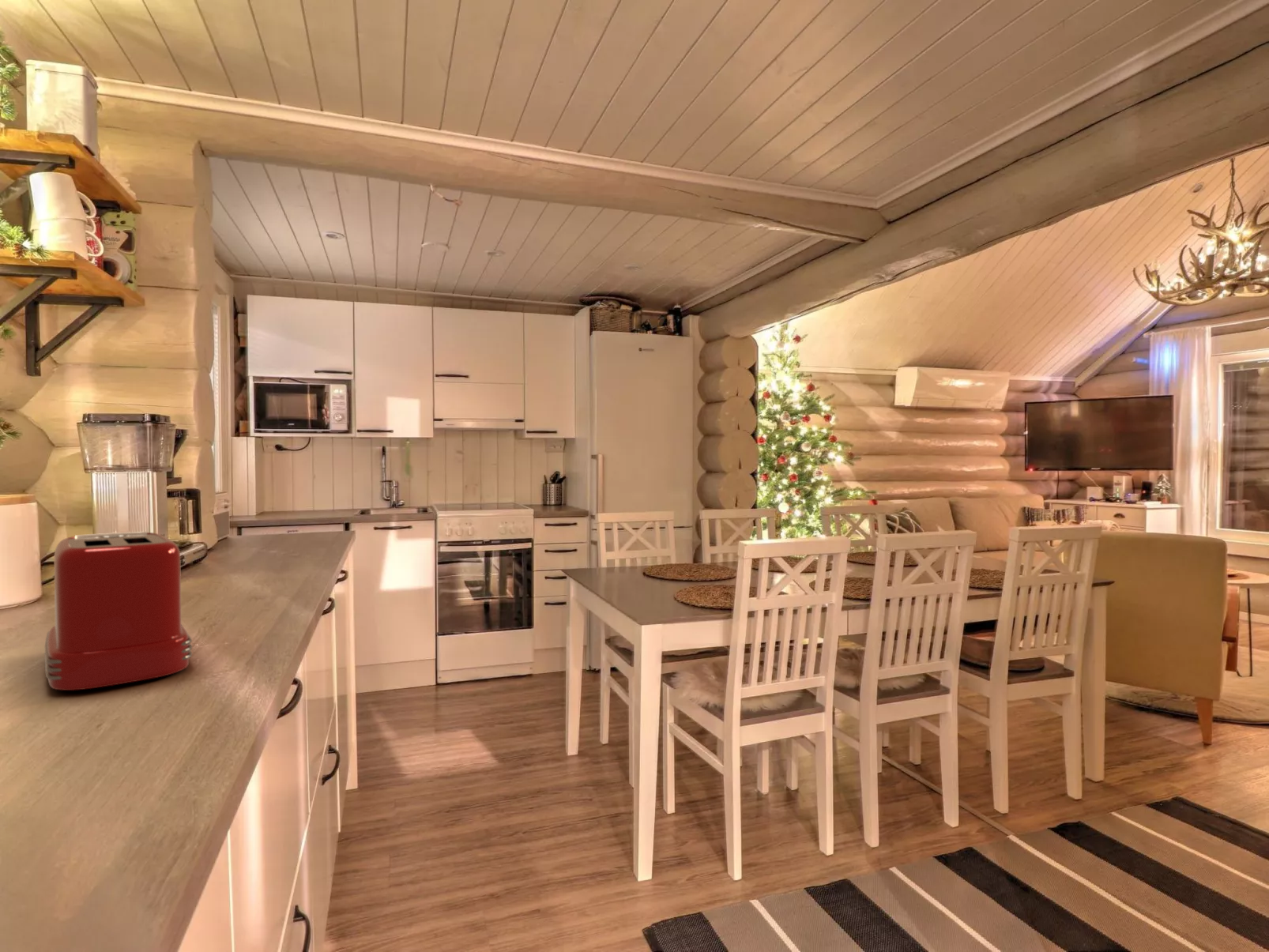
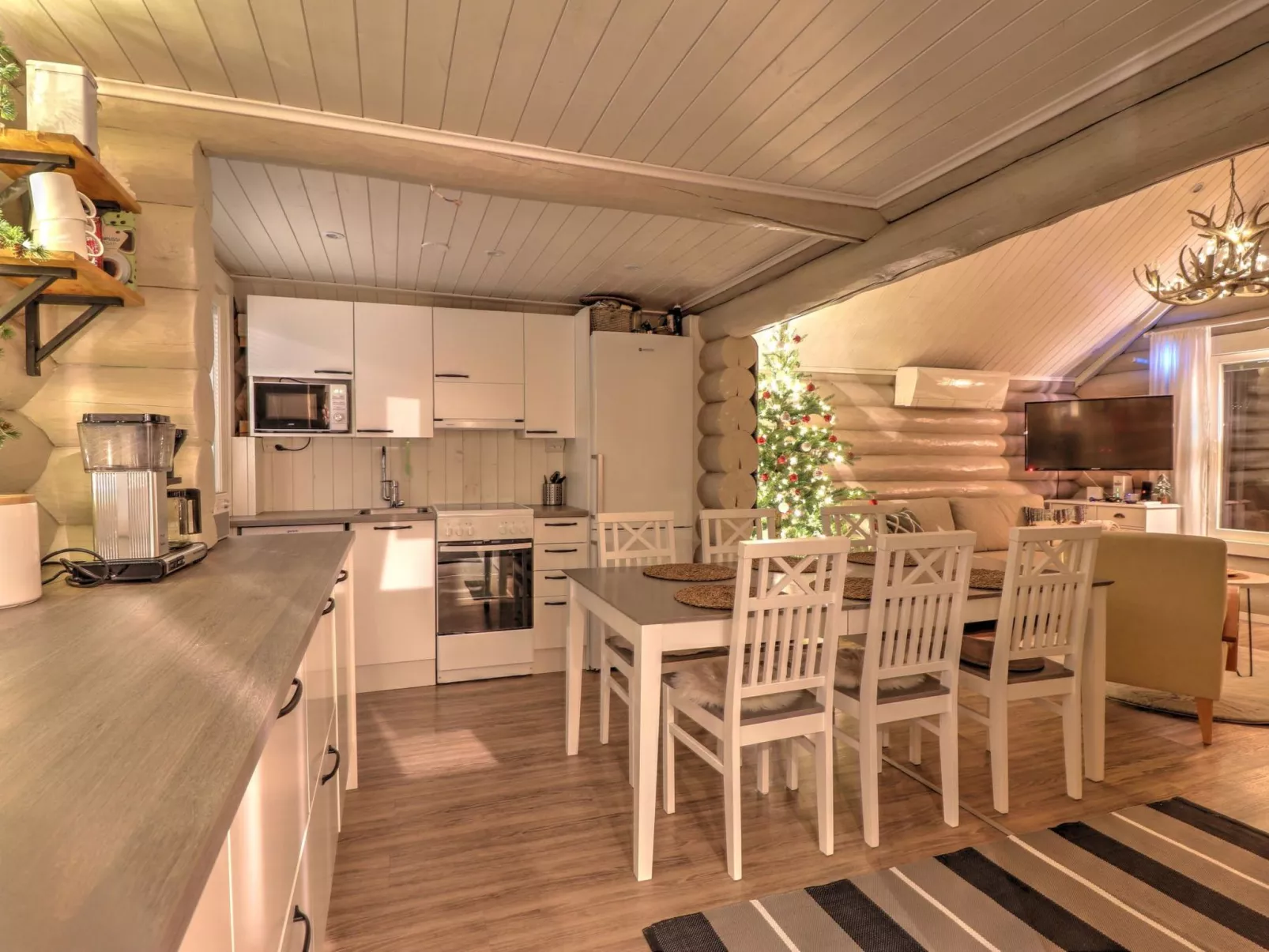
- toaster [44,531,193,691]
